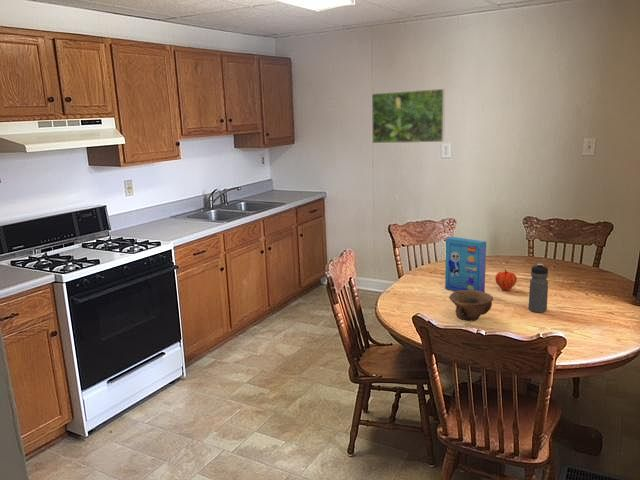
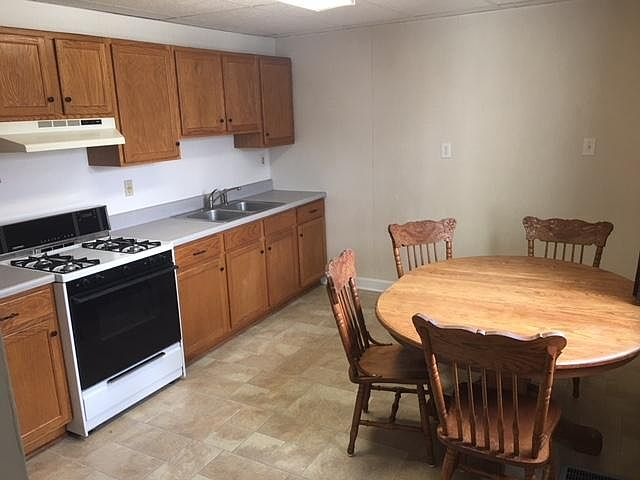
- water bottle [528,263,549,313]
- bowl [448,290,494,322]
- cereal box [444,236,487,293]
- fruit [494,268,518,292]
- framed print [371,88,446,144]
